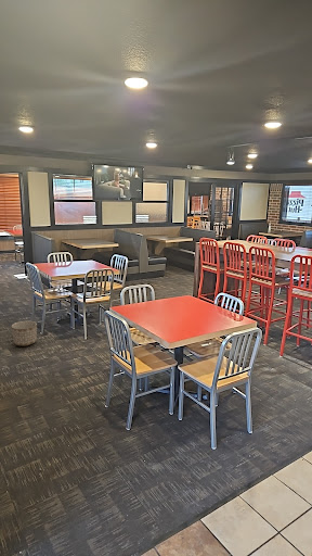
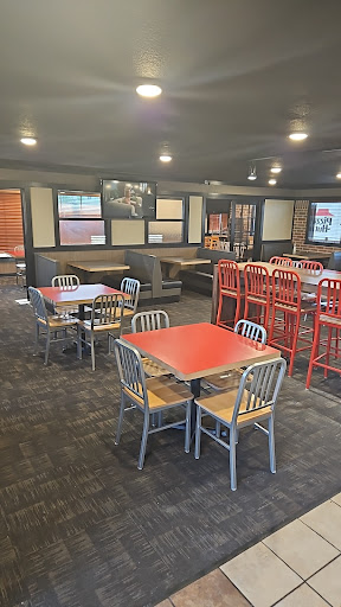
- planter [11,320,38,348]
